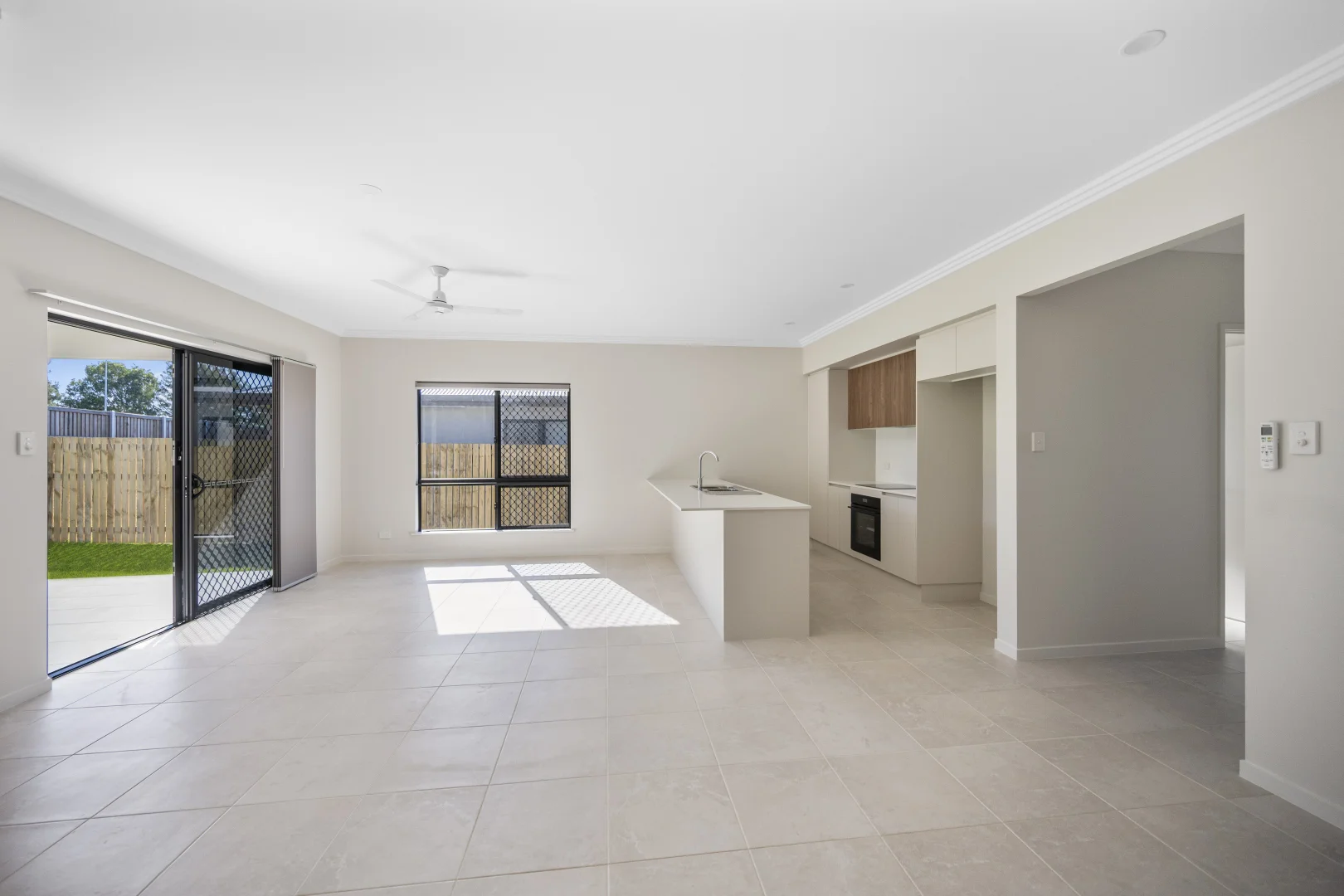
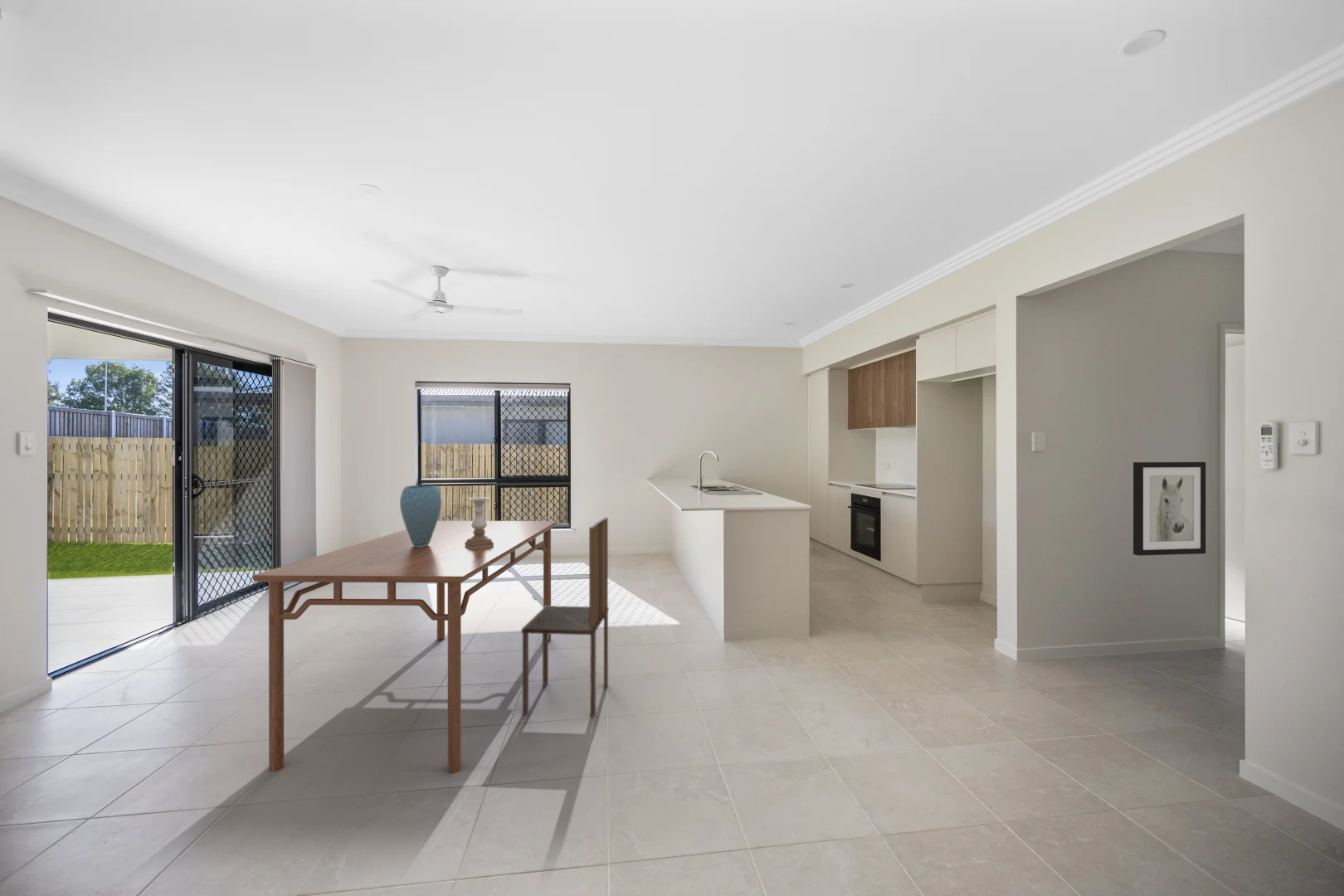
+ vase [399,485,442,547]
+ dining table [251,520,558,774]
+ wall art [1132,461,1206,557]
+ dining chair [521,516,610,718]
+ candle holder [465,497,494,548]
